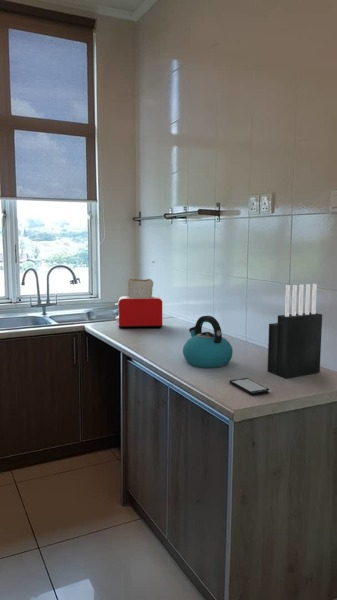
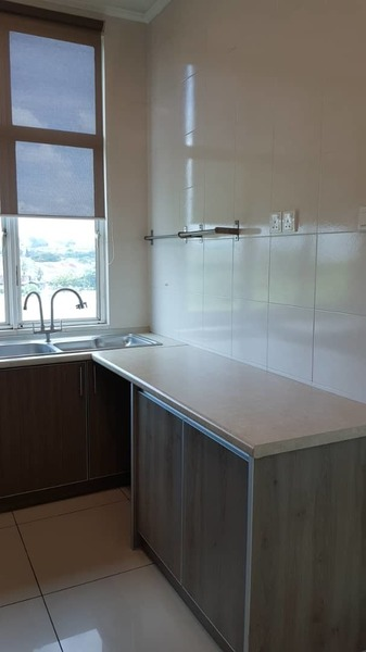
- toaster [114,278,163,329]
- smartphone [229,377,272,396]
- kettle [182,315,234,369]
- knife block [267,283,323,379]
